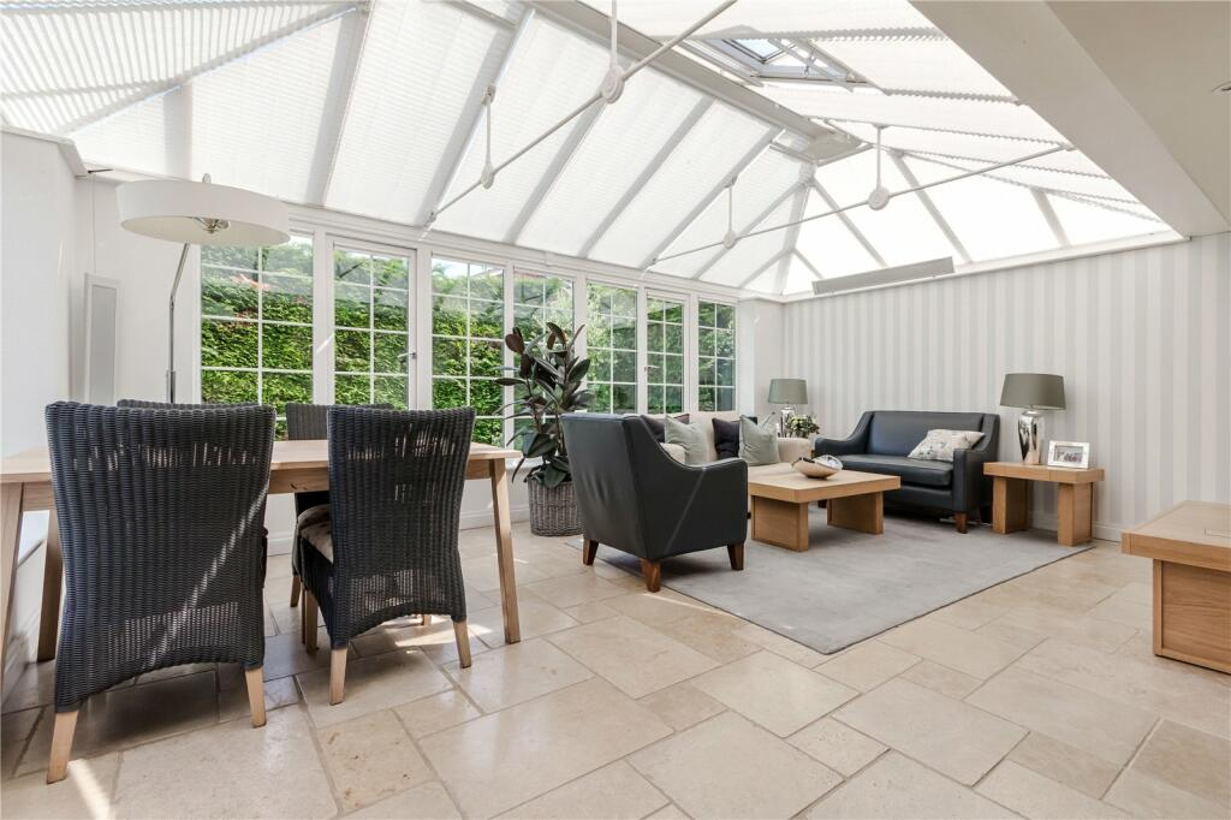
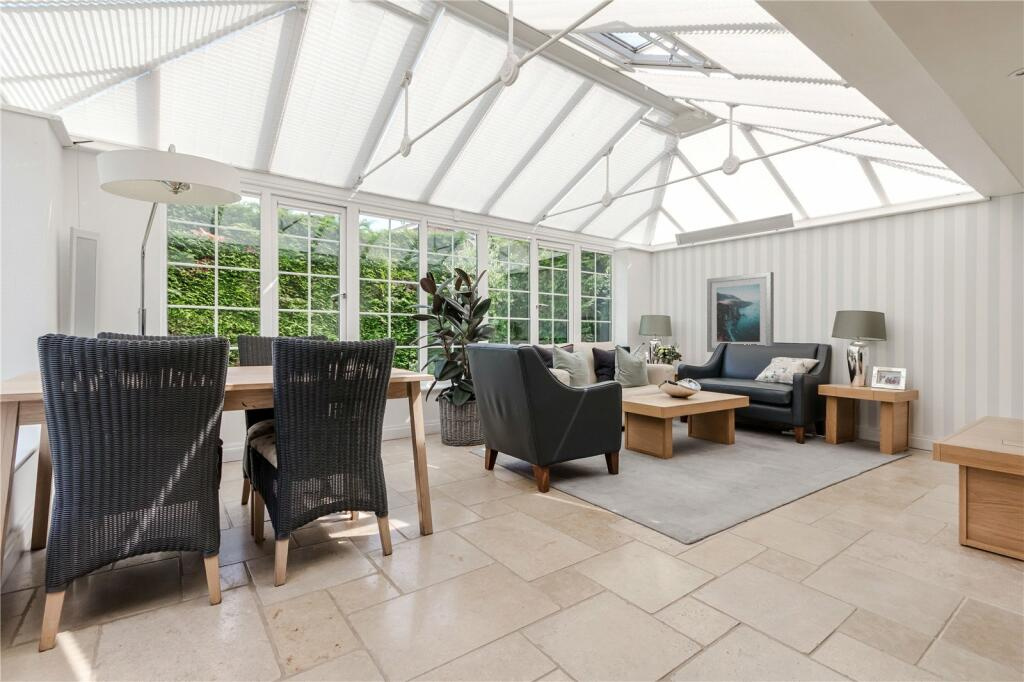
+ wall art [706,271,775,353]
